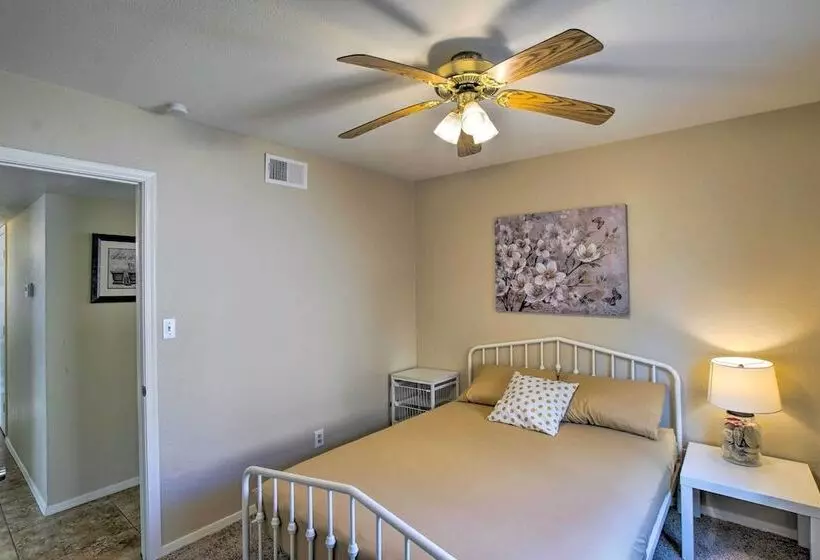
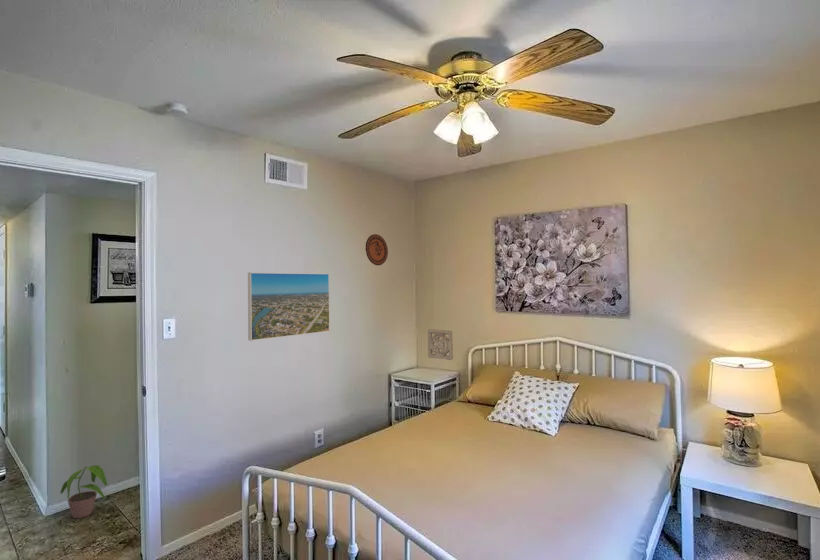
+ wall ornament [427,328,454,361]
+ potted plant [59,464,108,519]
+ decorative plate [365,233,389,266]
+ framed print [247,272,331,342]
